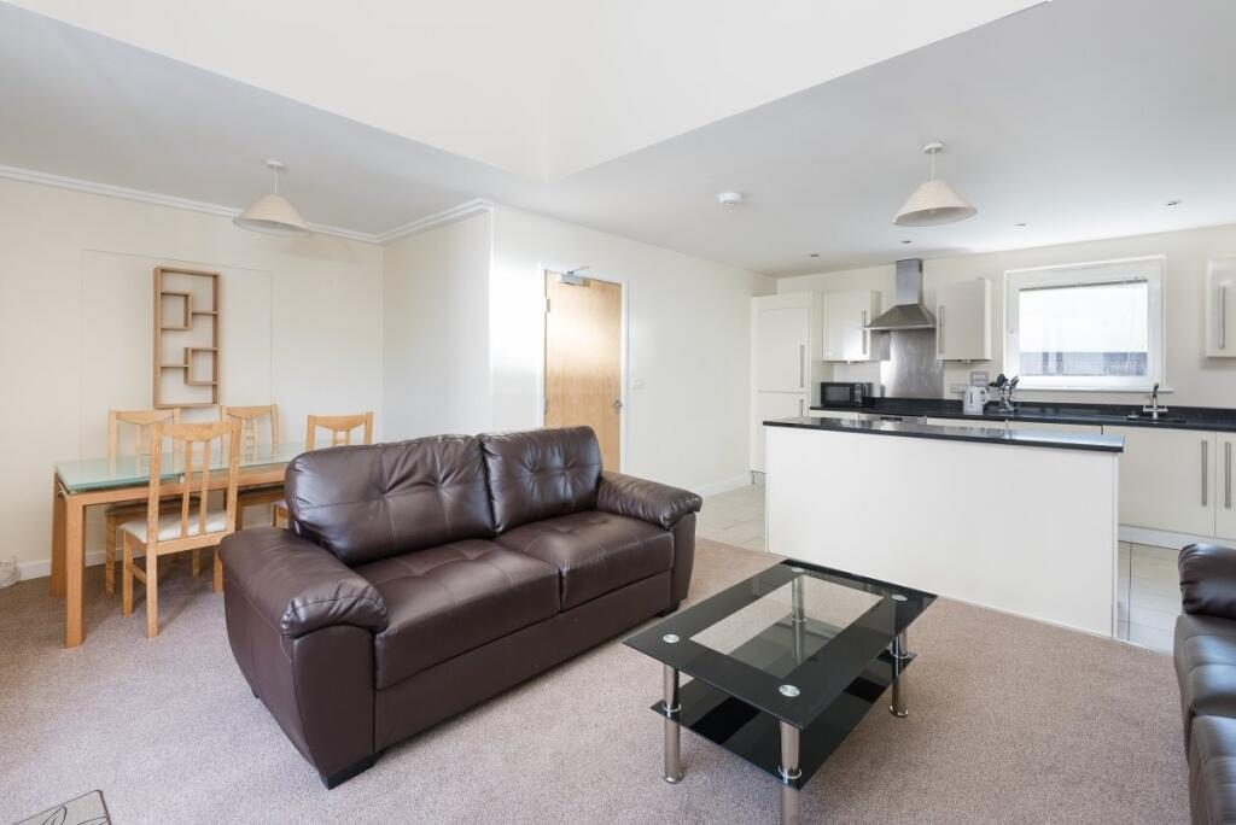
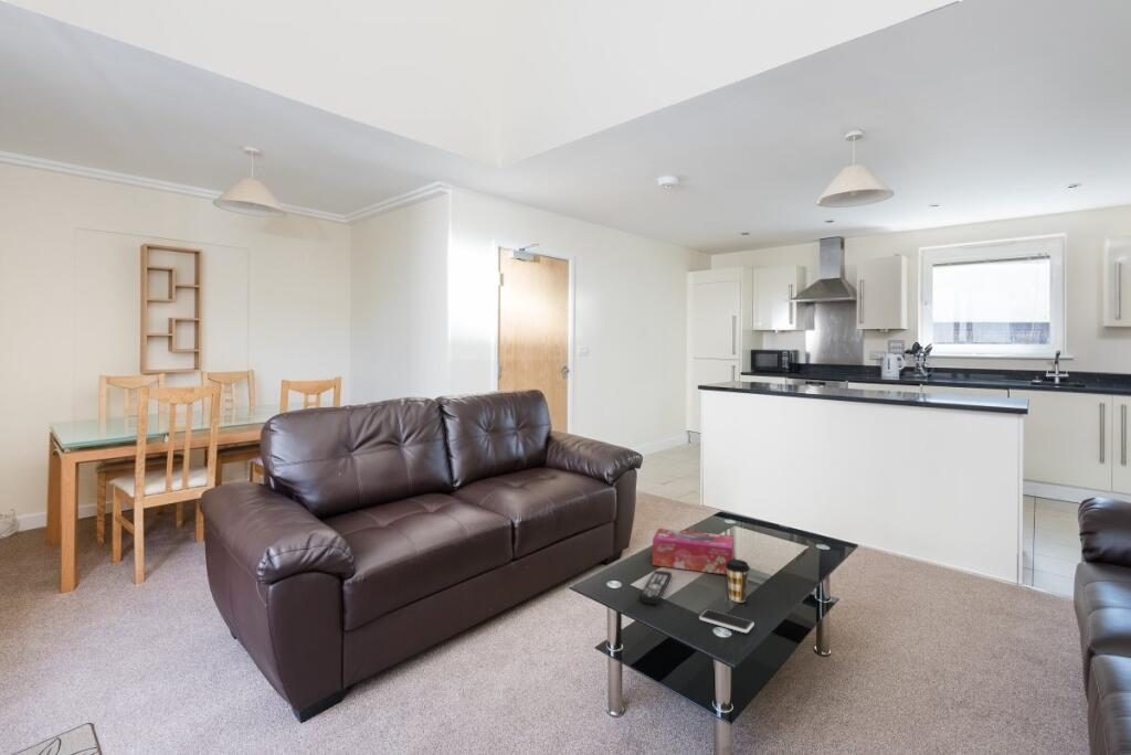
+ remote control [638,570,673,605]
+ tissue box [652,528,734,576]
+ smartphone [698,608,755,634]
+ coffee cup [726,559,751,603]
